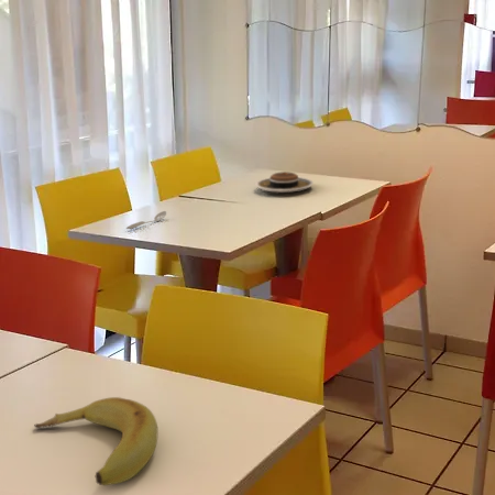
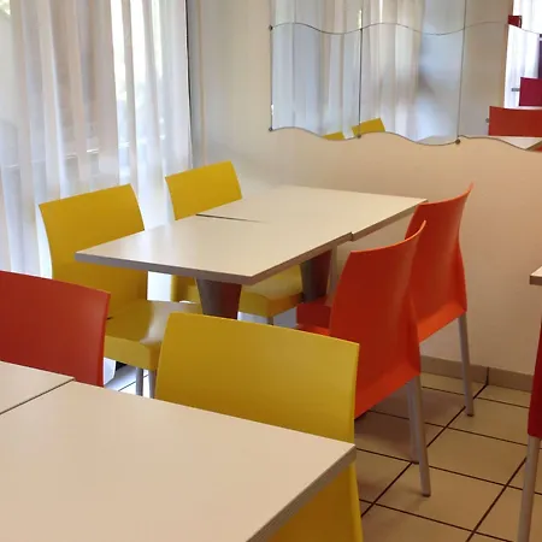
- banana [33,396,160,486]
- spoon [125,210,167,230]
- plate [254,170,315,194]
